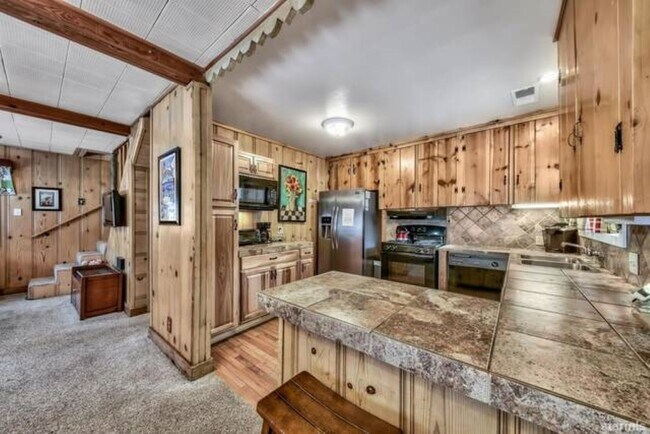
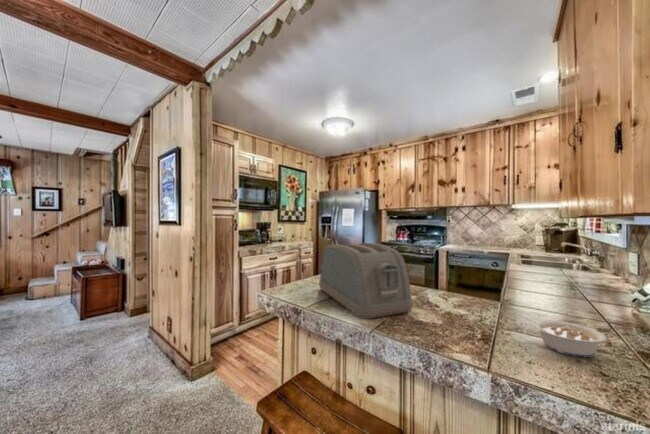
+ toaster [318,242,414,320]
+ legume [521,314,608,358]
